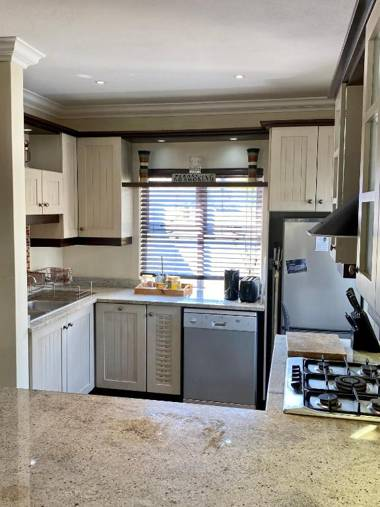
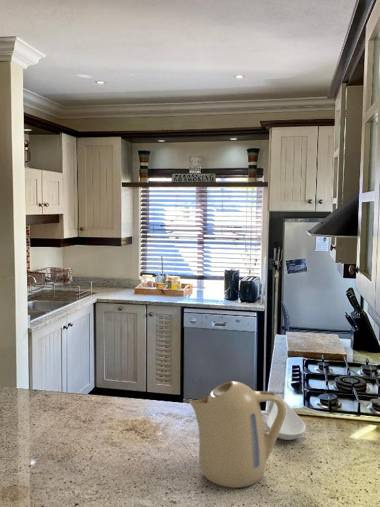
+ spoon rest [266,398,307,441]
+ kettle [189,380,286,489]
